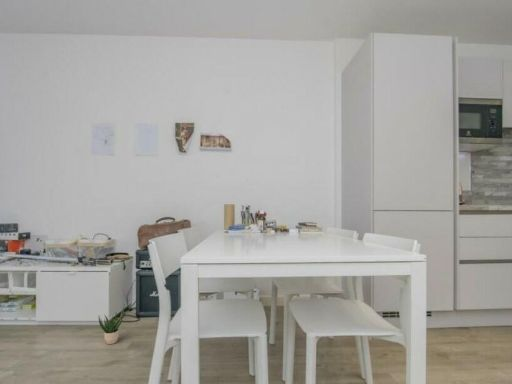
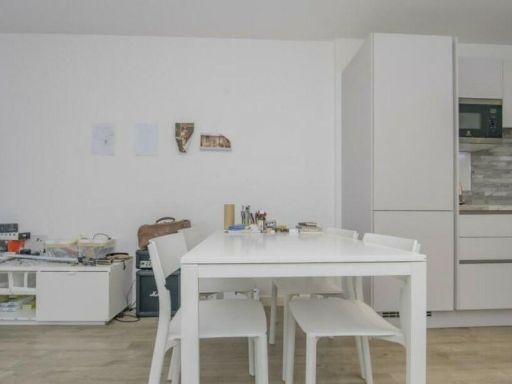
- potted plant [98,305,125,345]
